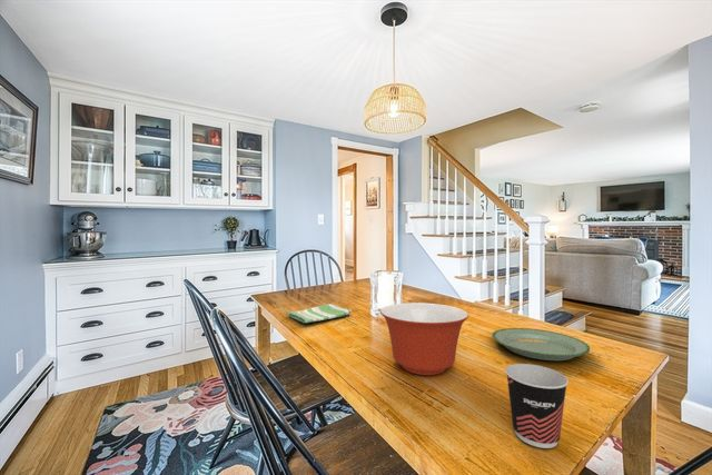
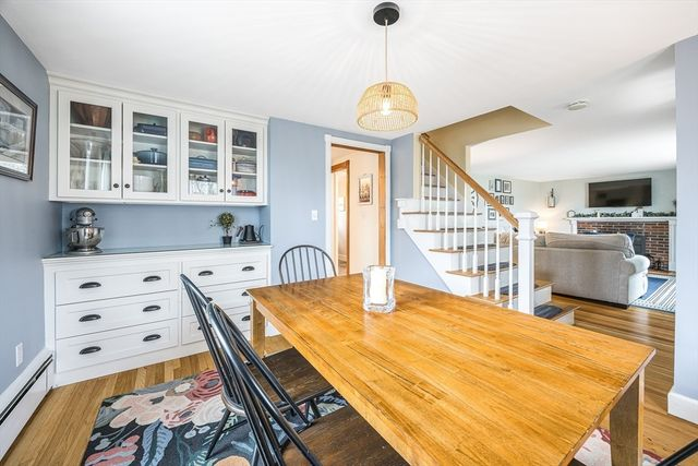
- cup [504,363,570,449]
- dish towel [287,303,353,324]
- plate [491,327,592,362]
- mixing bowl [379,301,469,376]
